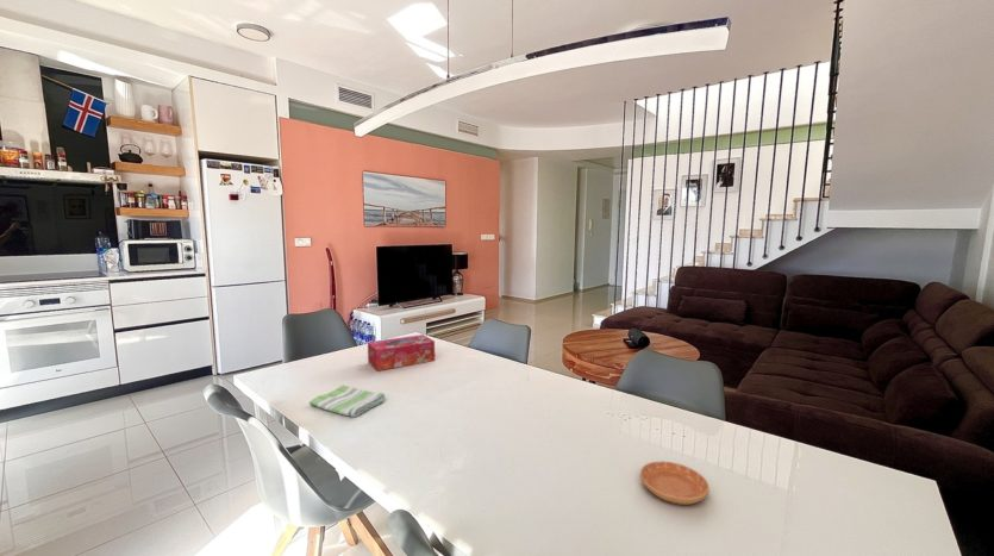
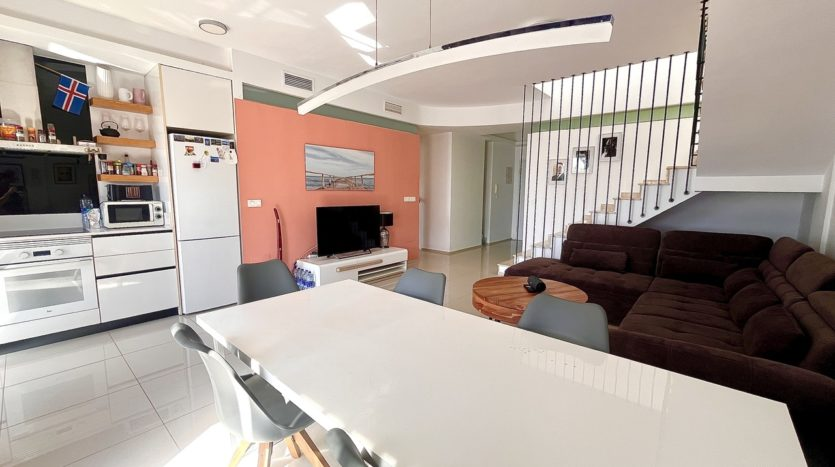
- dish towel [308,385,387,418]
- tissue box [367,333,436,371]
- saucer [639,461,711,506]
